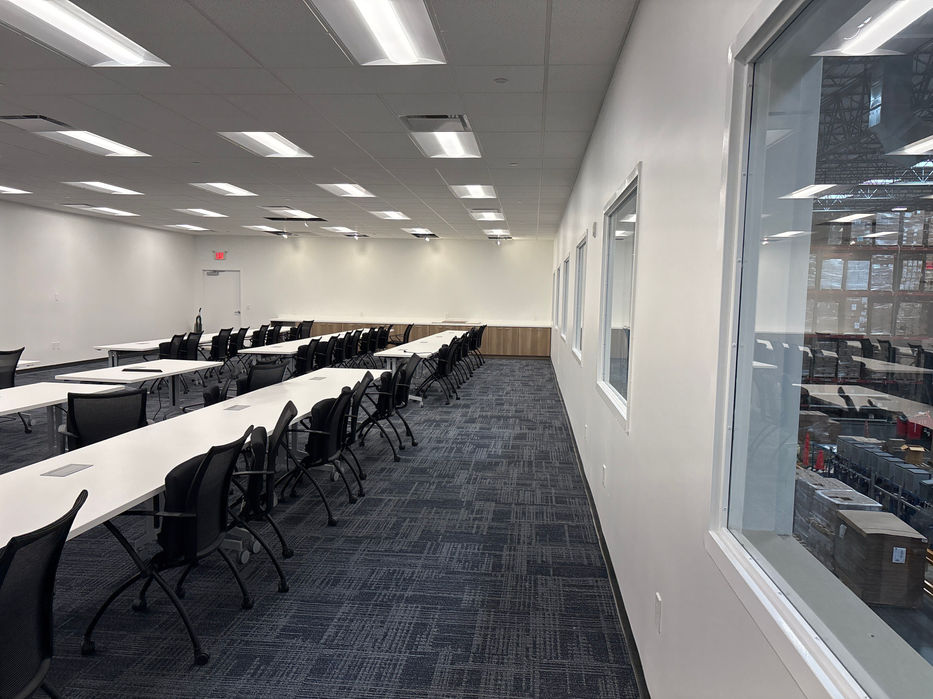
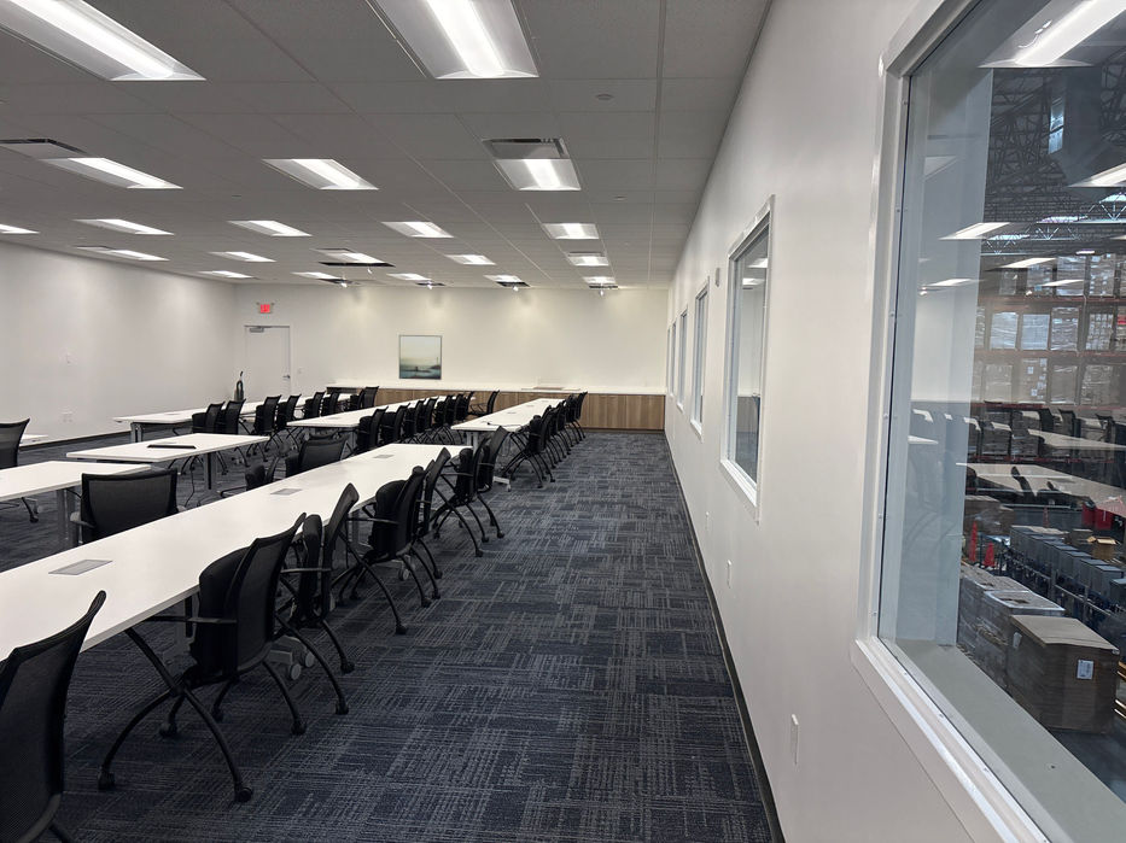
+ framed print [398,334,443,381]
